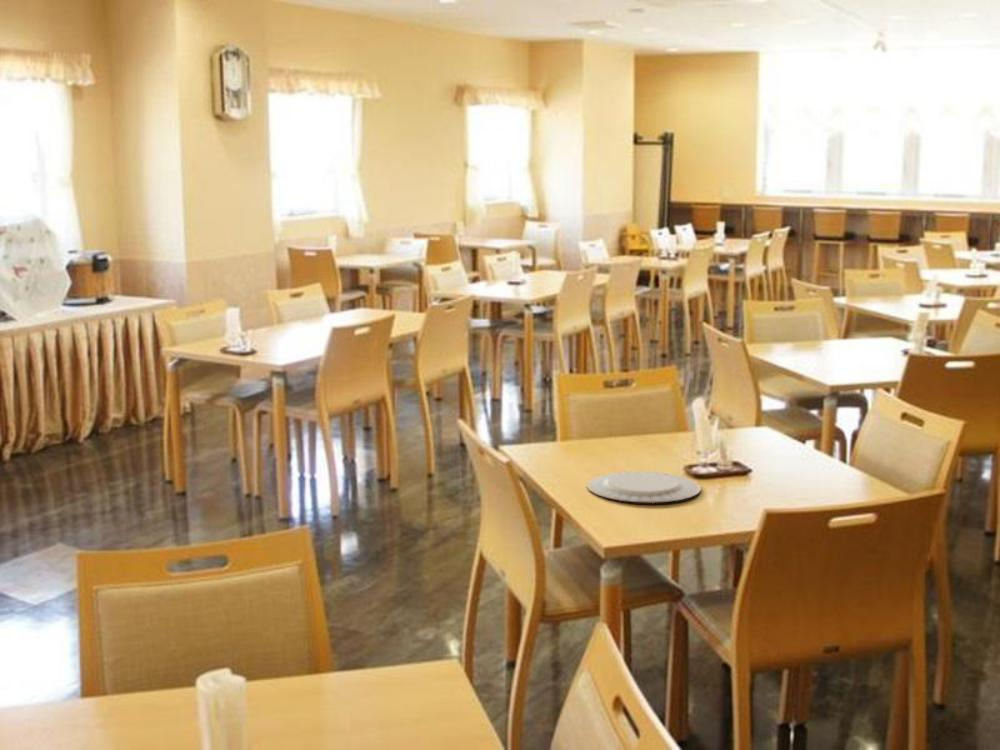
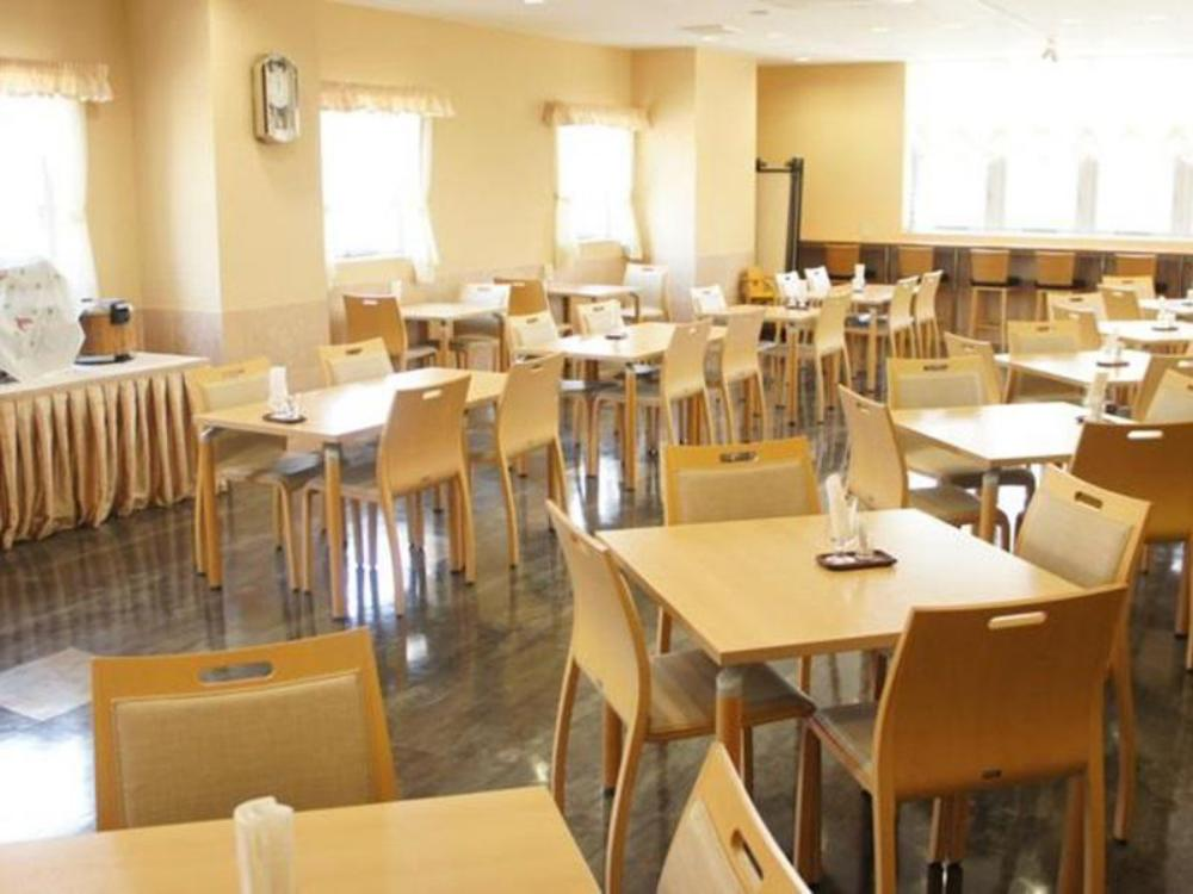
- chinaware [586,470,702,504]
